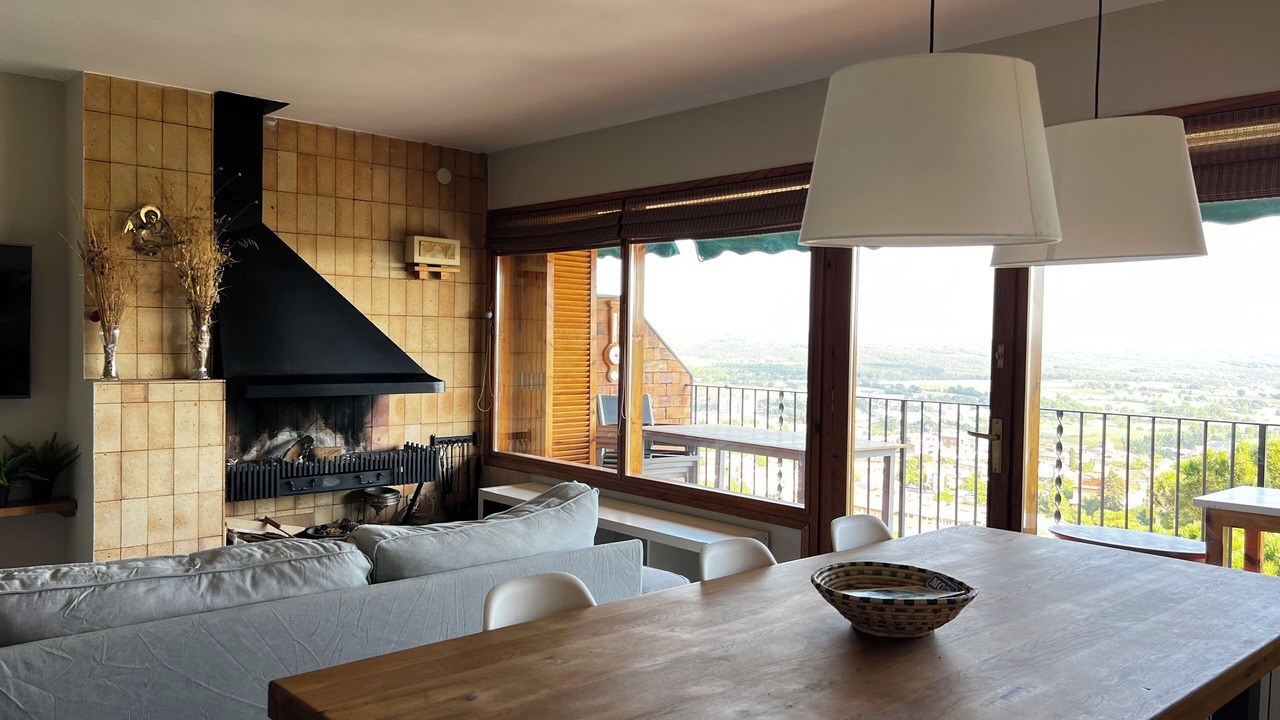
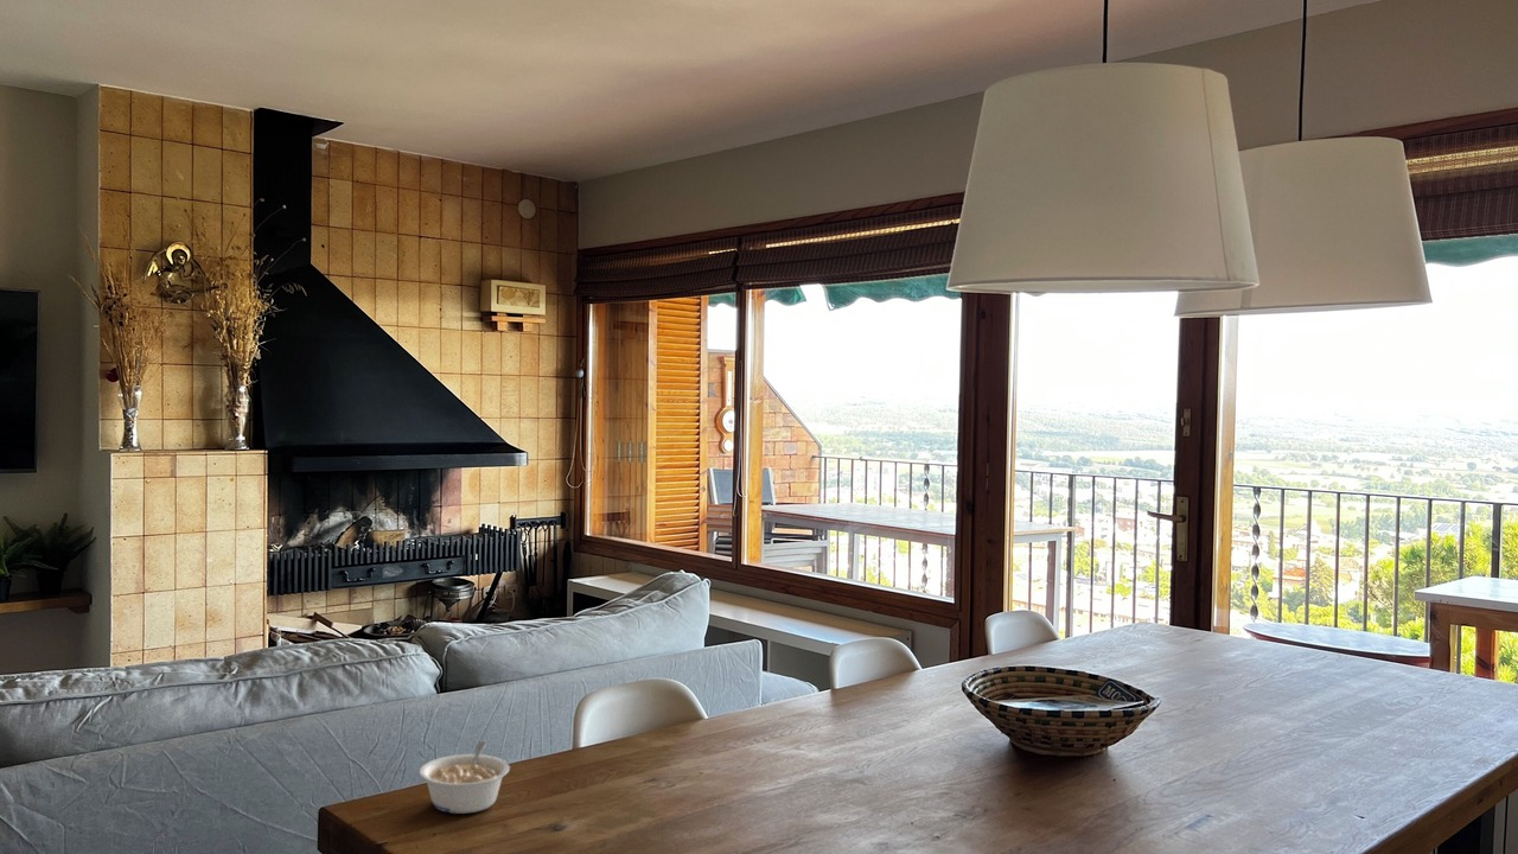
+ legume [417,740,511,815]
